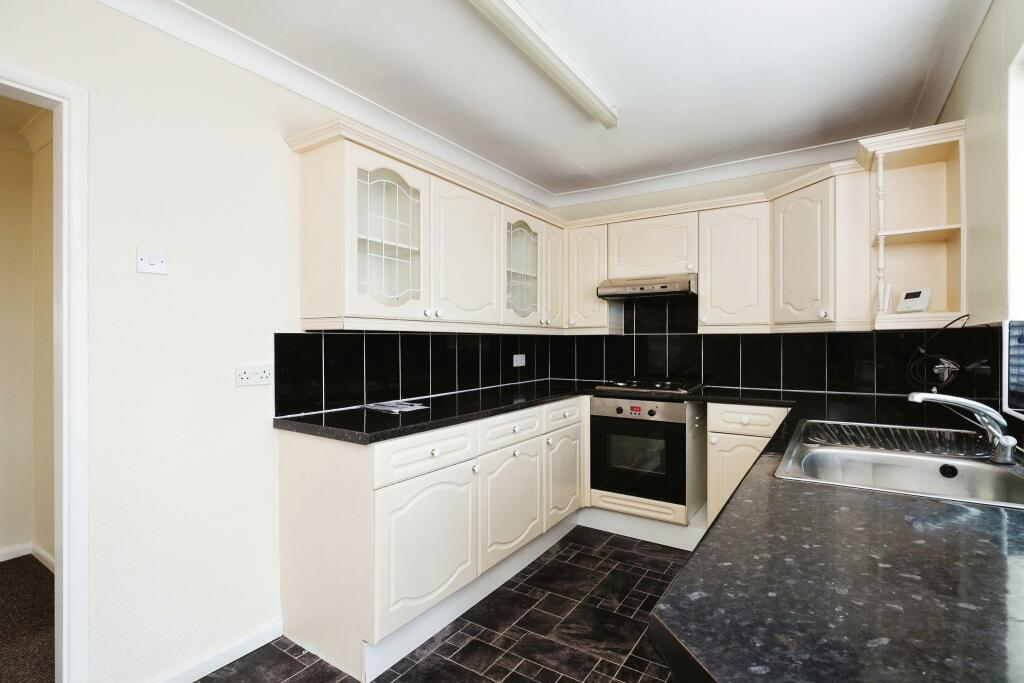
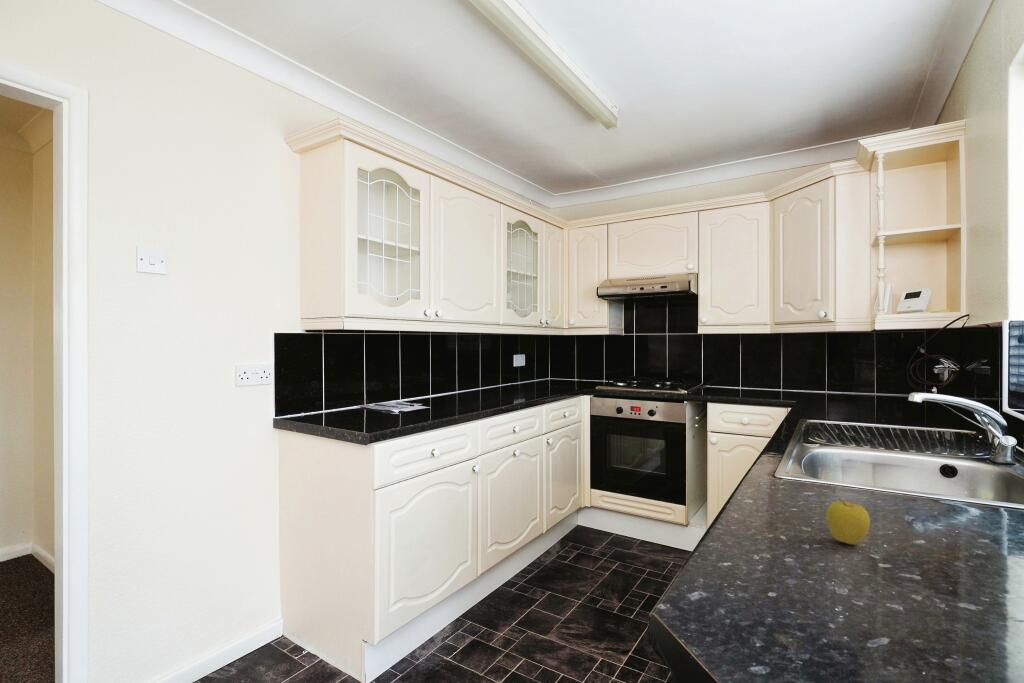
+ apple [825,498,871,545]
